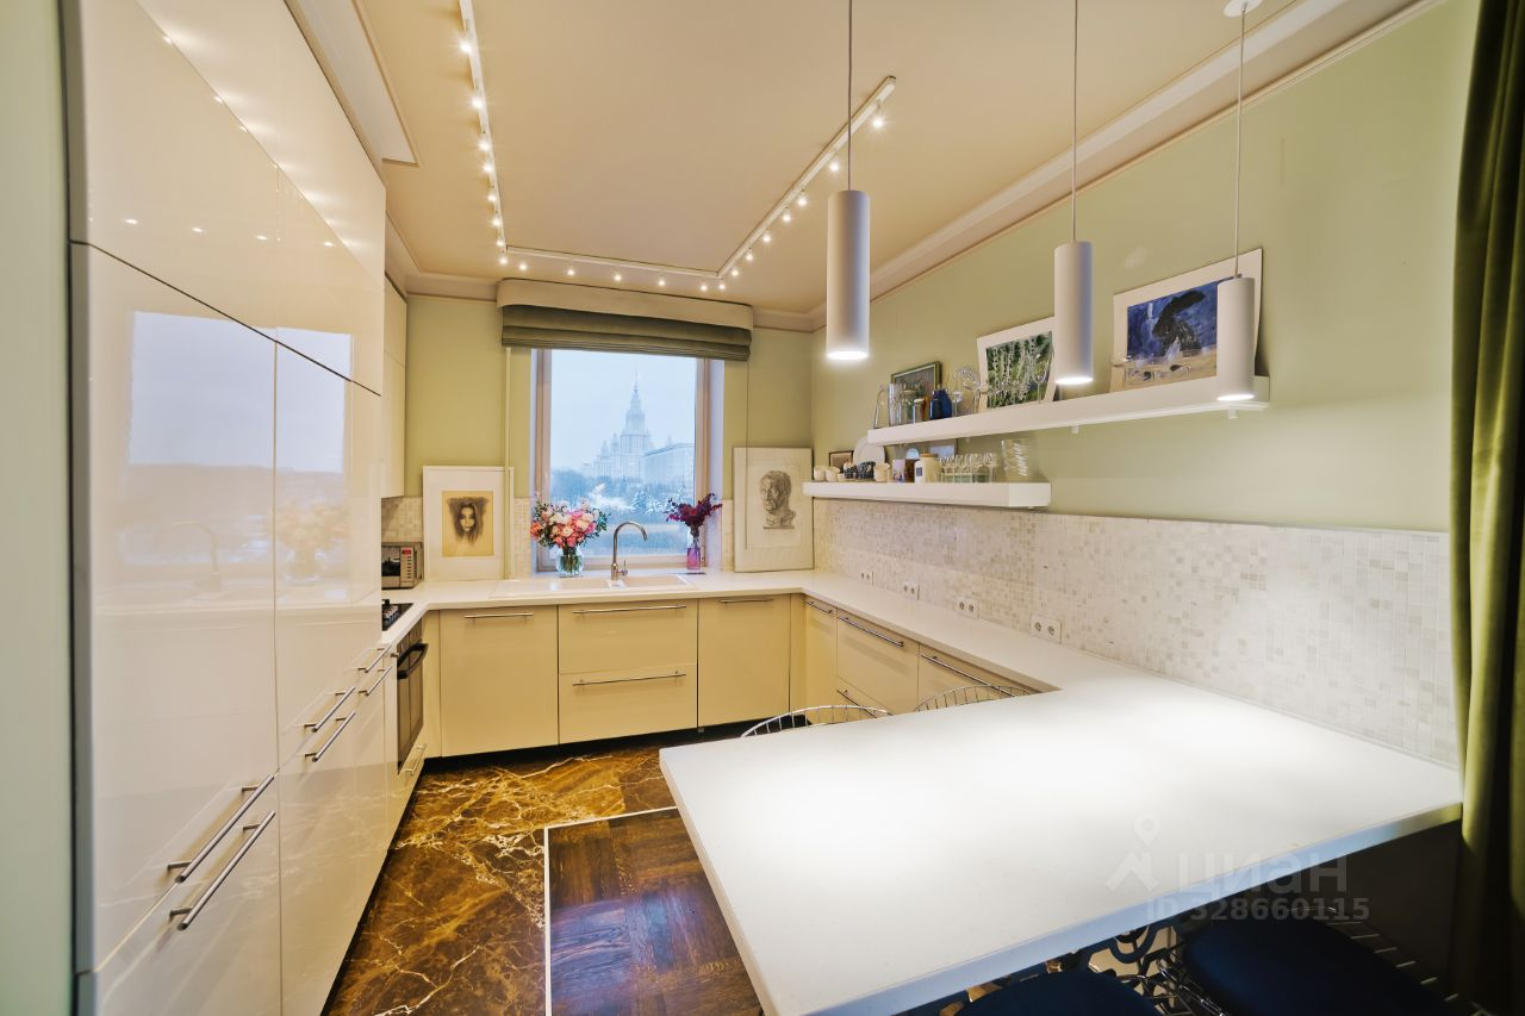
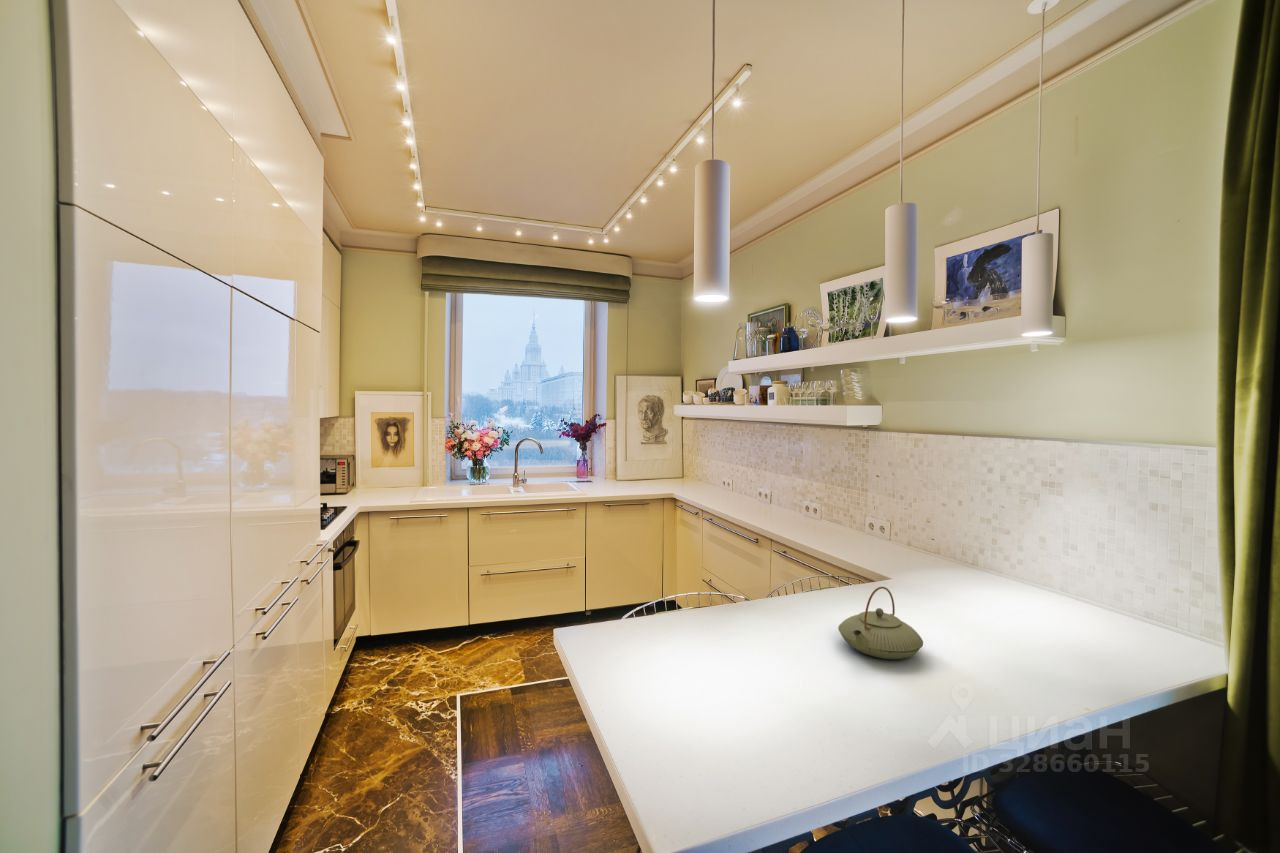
+ teapot [837,586,924,660]
